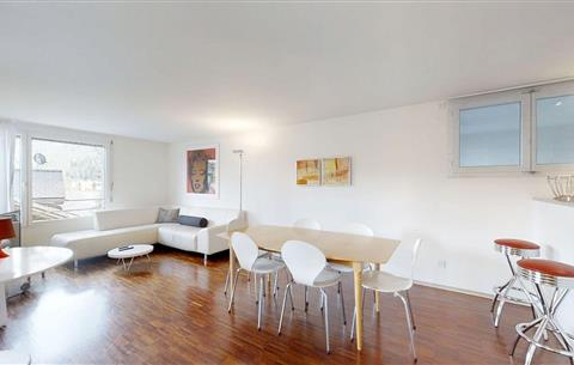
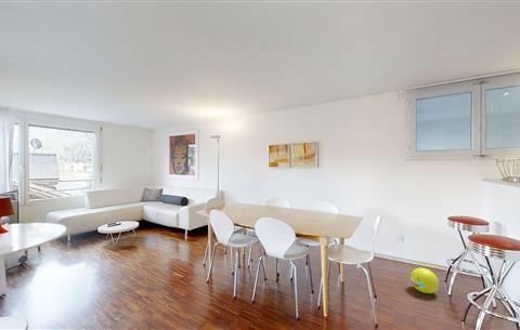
+ ball [410,267,440,294]
